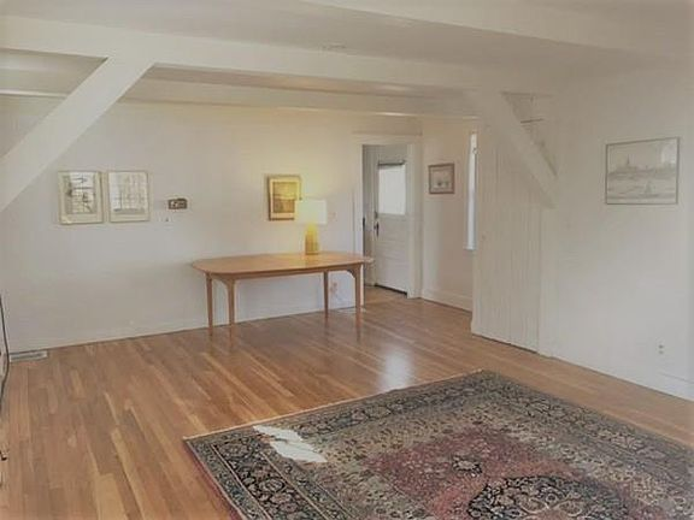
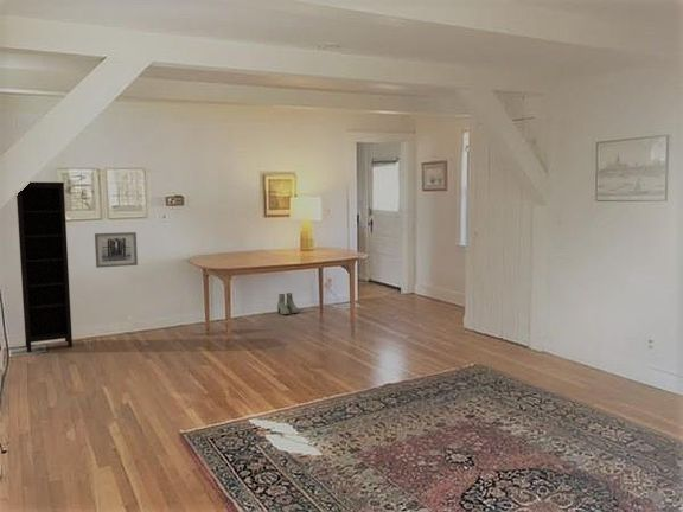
+ boots [276,292,300,315]
+ wall art [94,231,139,269]
+ bookcase [15,181,74,353]
